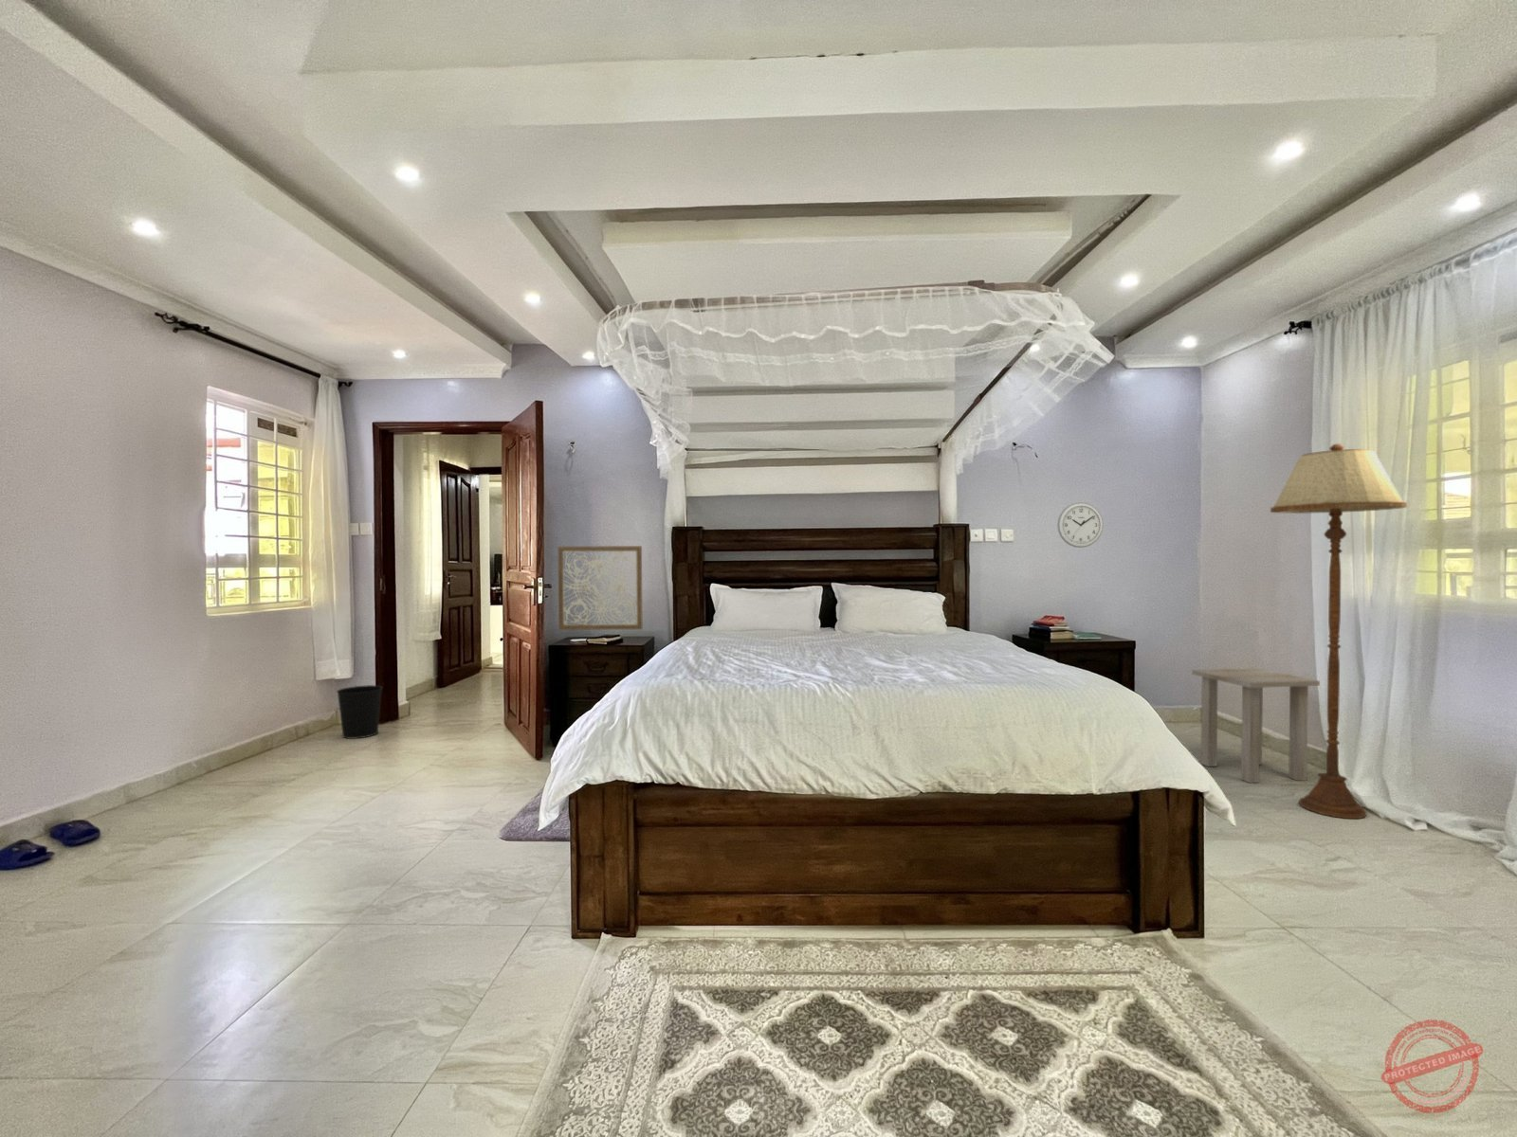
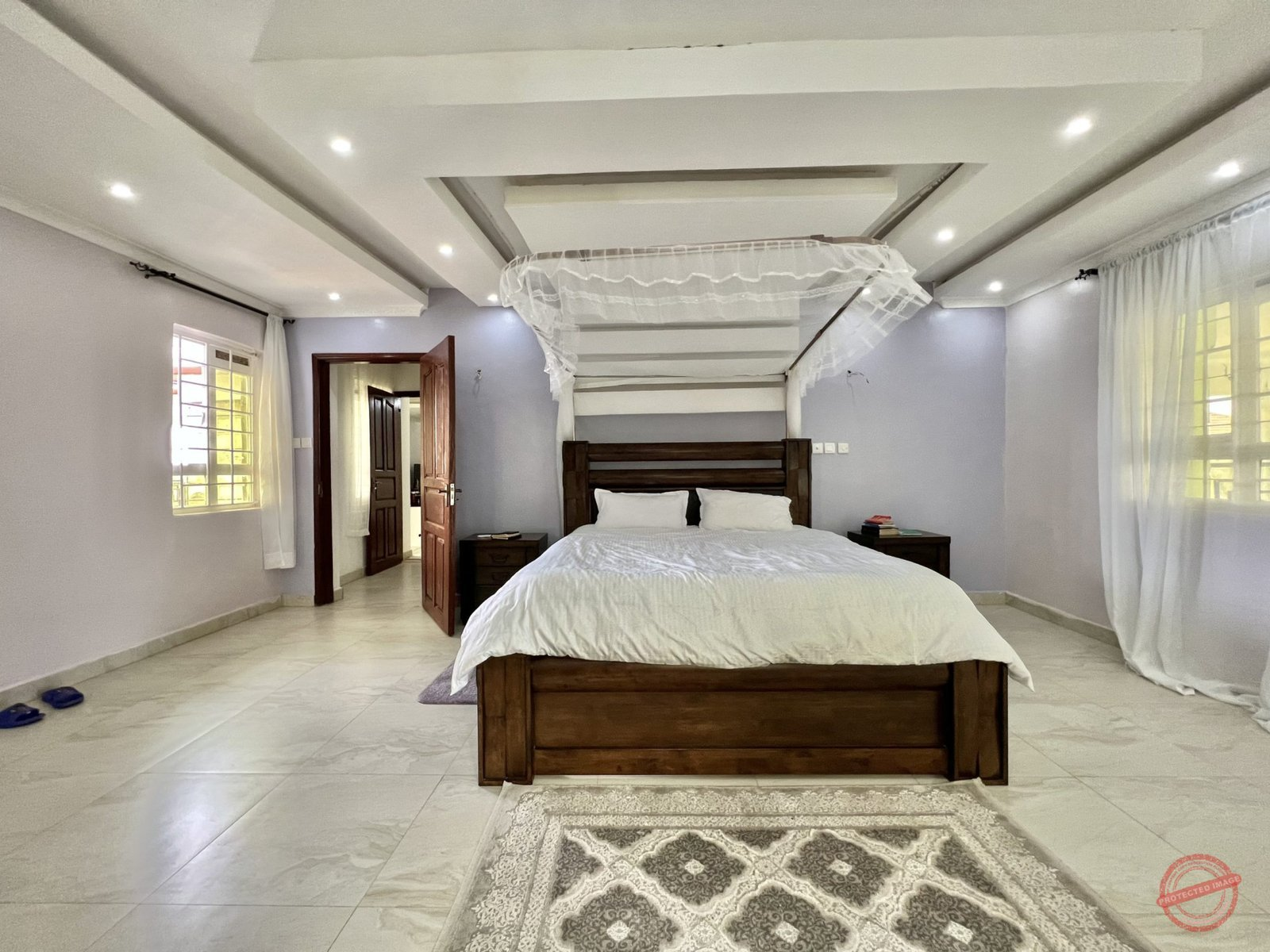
- side table [1191,668,1321,783]
- wall clock [1056,502,1105,548]
- wall art [558,543,644,631]
- floor lamp [1270,443,1408,819]
- wastebasket [336,684,383,740]
